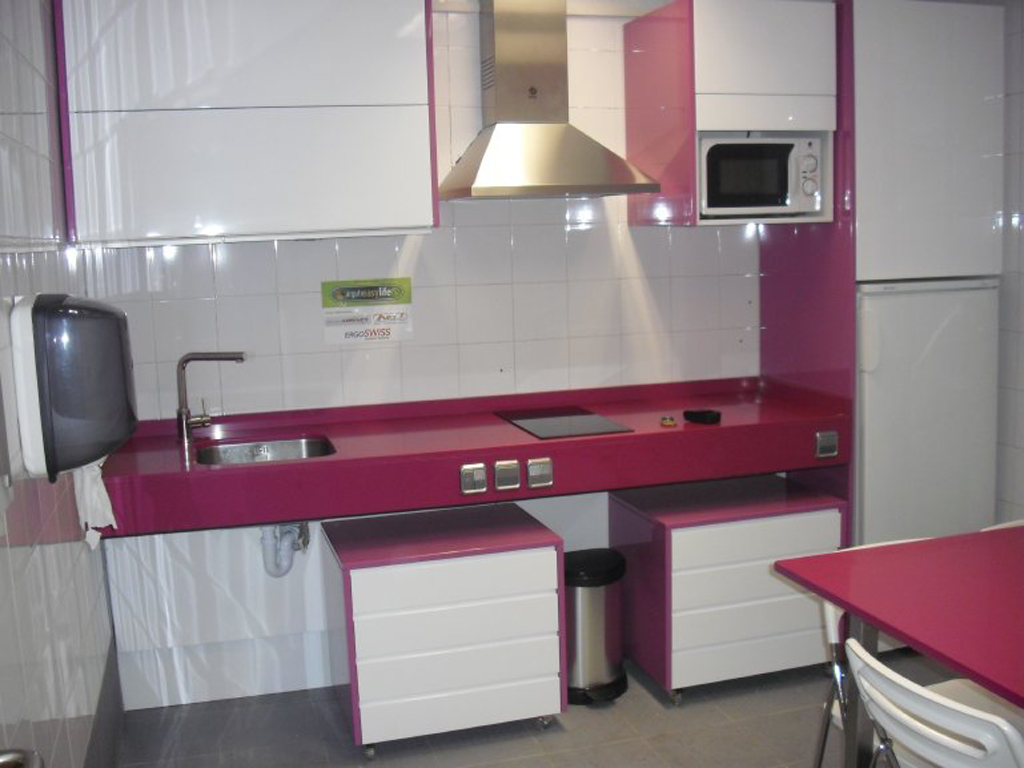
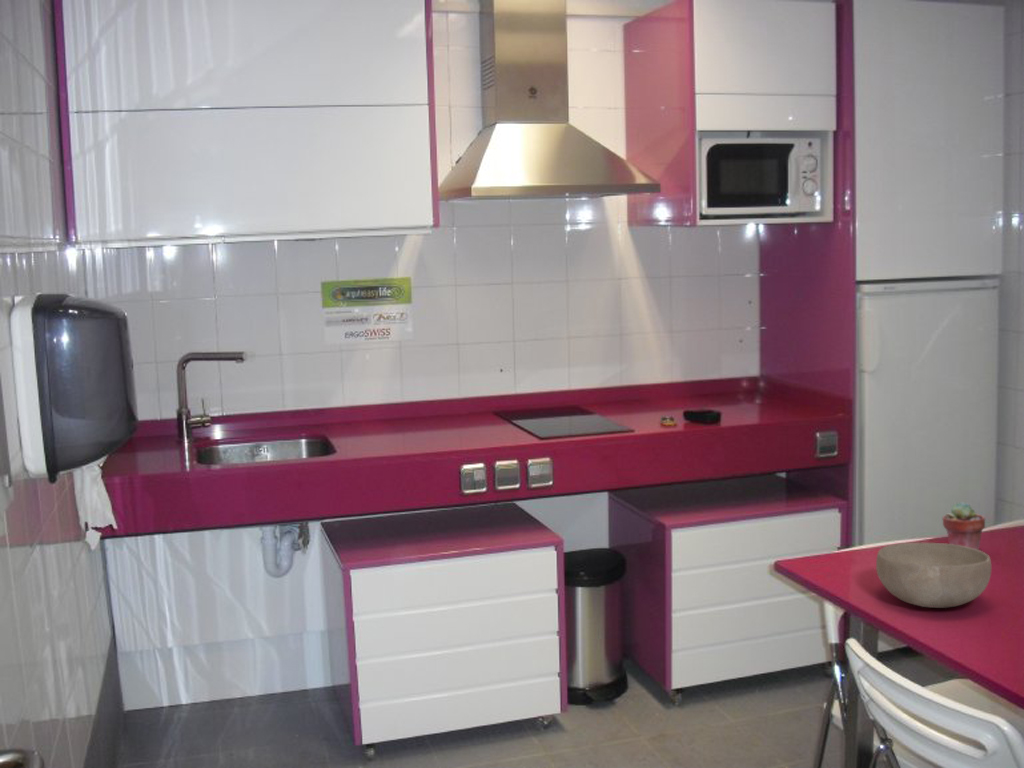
+ bowl [875,542,992,609]
+ potted succulent [941,501,986,550]
